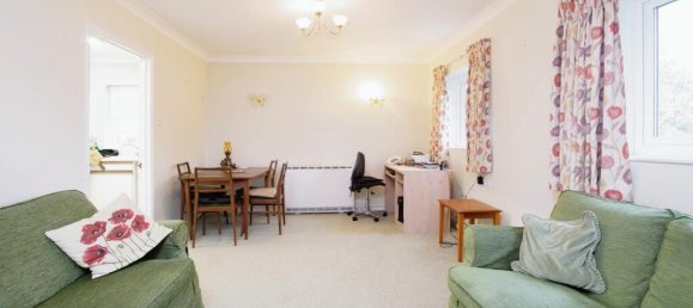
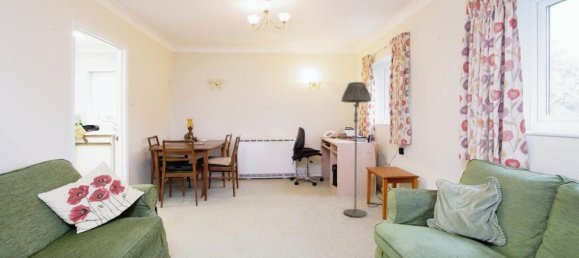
+ floor lamp [340,81,372,218]
